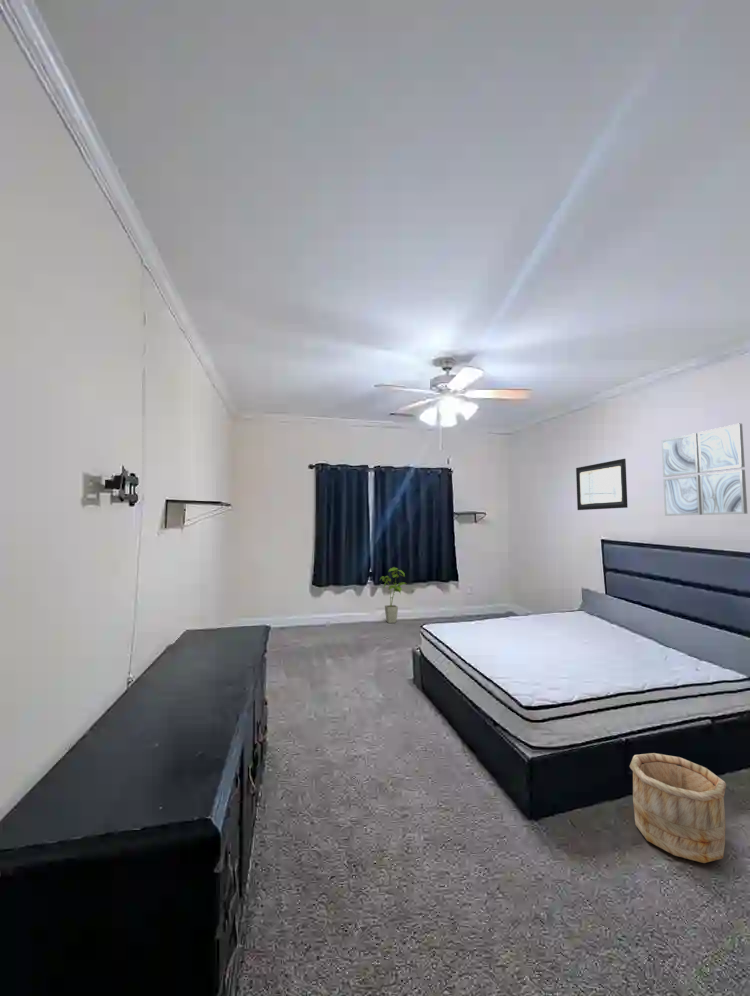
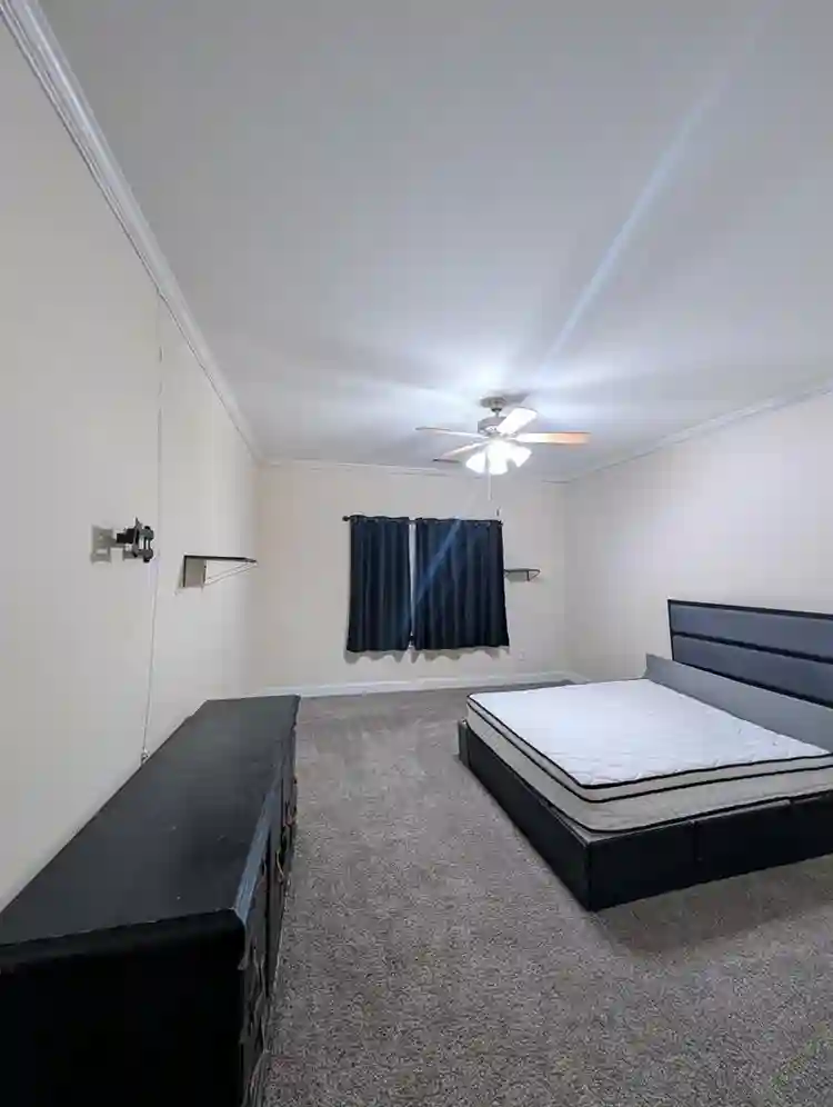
- wall art [575,458,629,511]
- house plant [379,566,408,624]
- wooden bucket [629,752,727,864]
- wall art [660,423,748,517]
